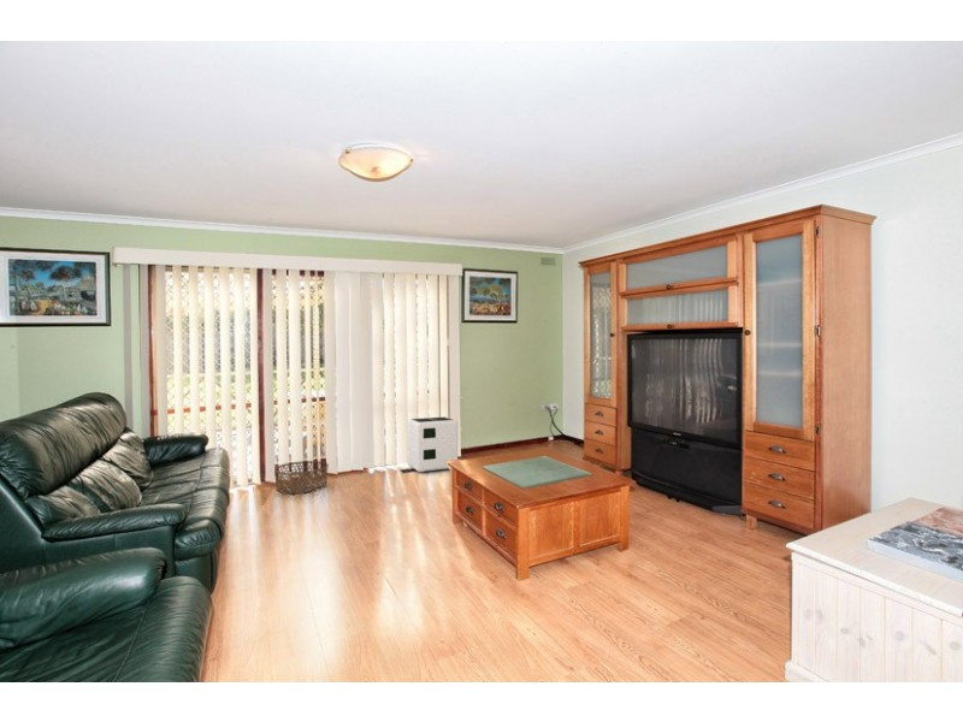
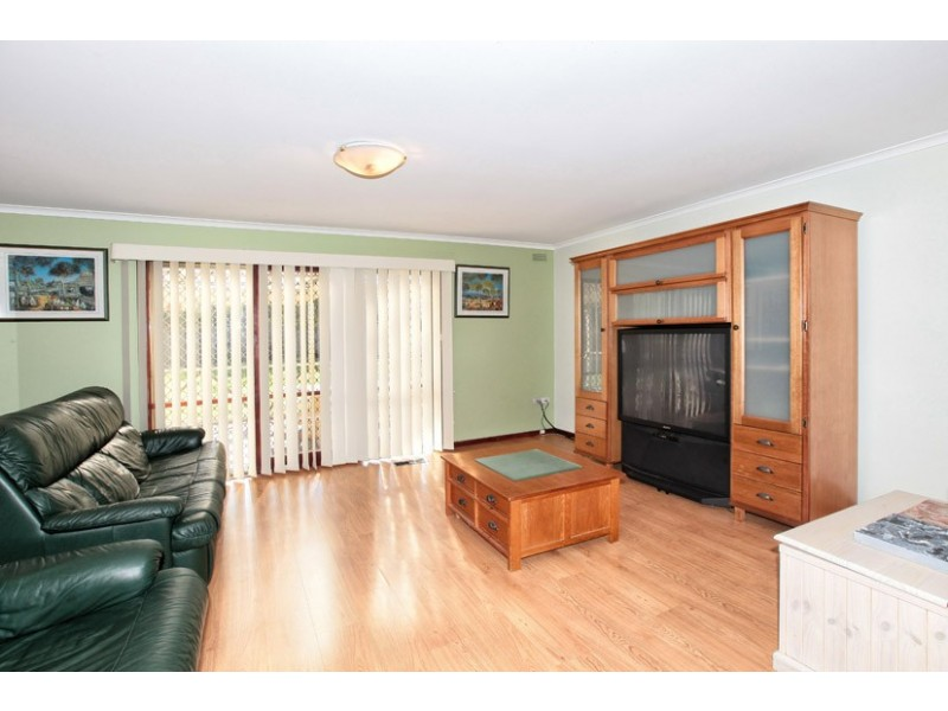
- basket [273,460,330,495]
- air purifier [407,416,459,473]
